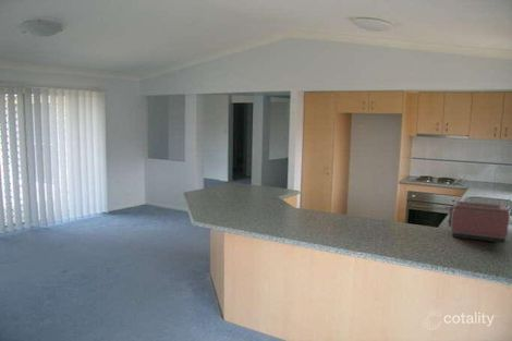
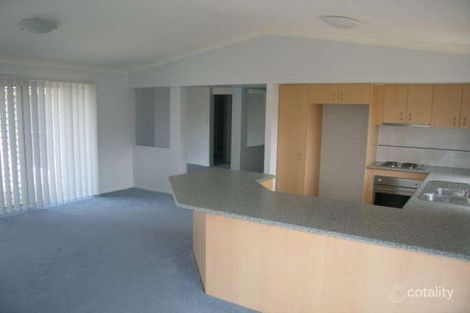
- toaster [443,199,510,244]
